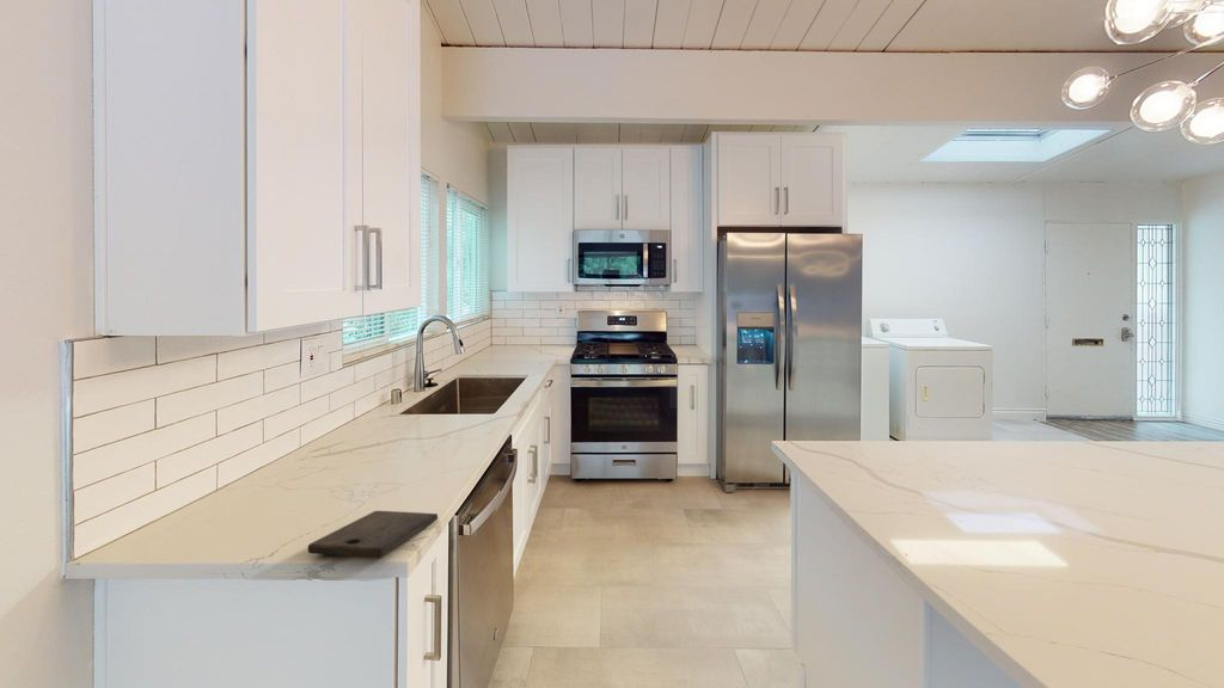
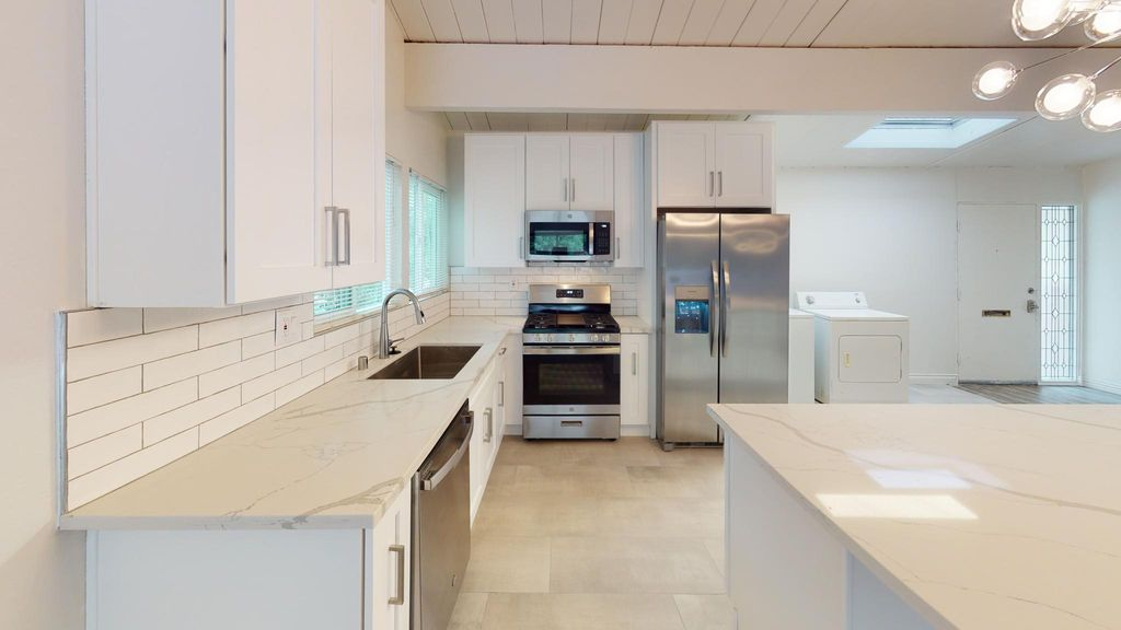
- cutting board [307,510,439,559]
